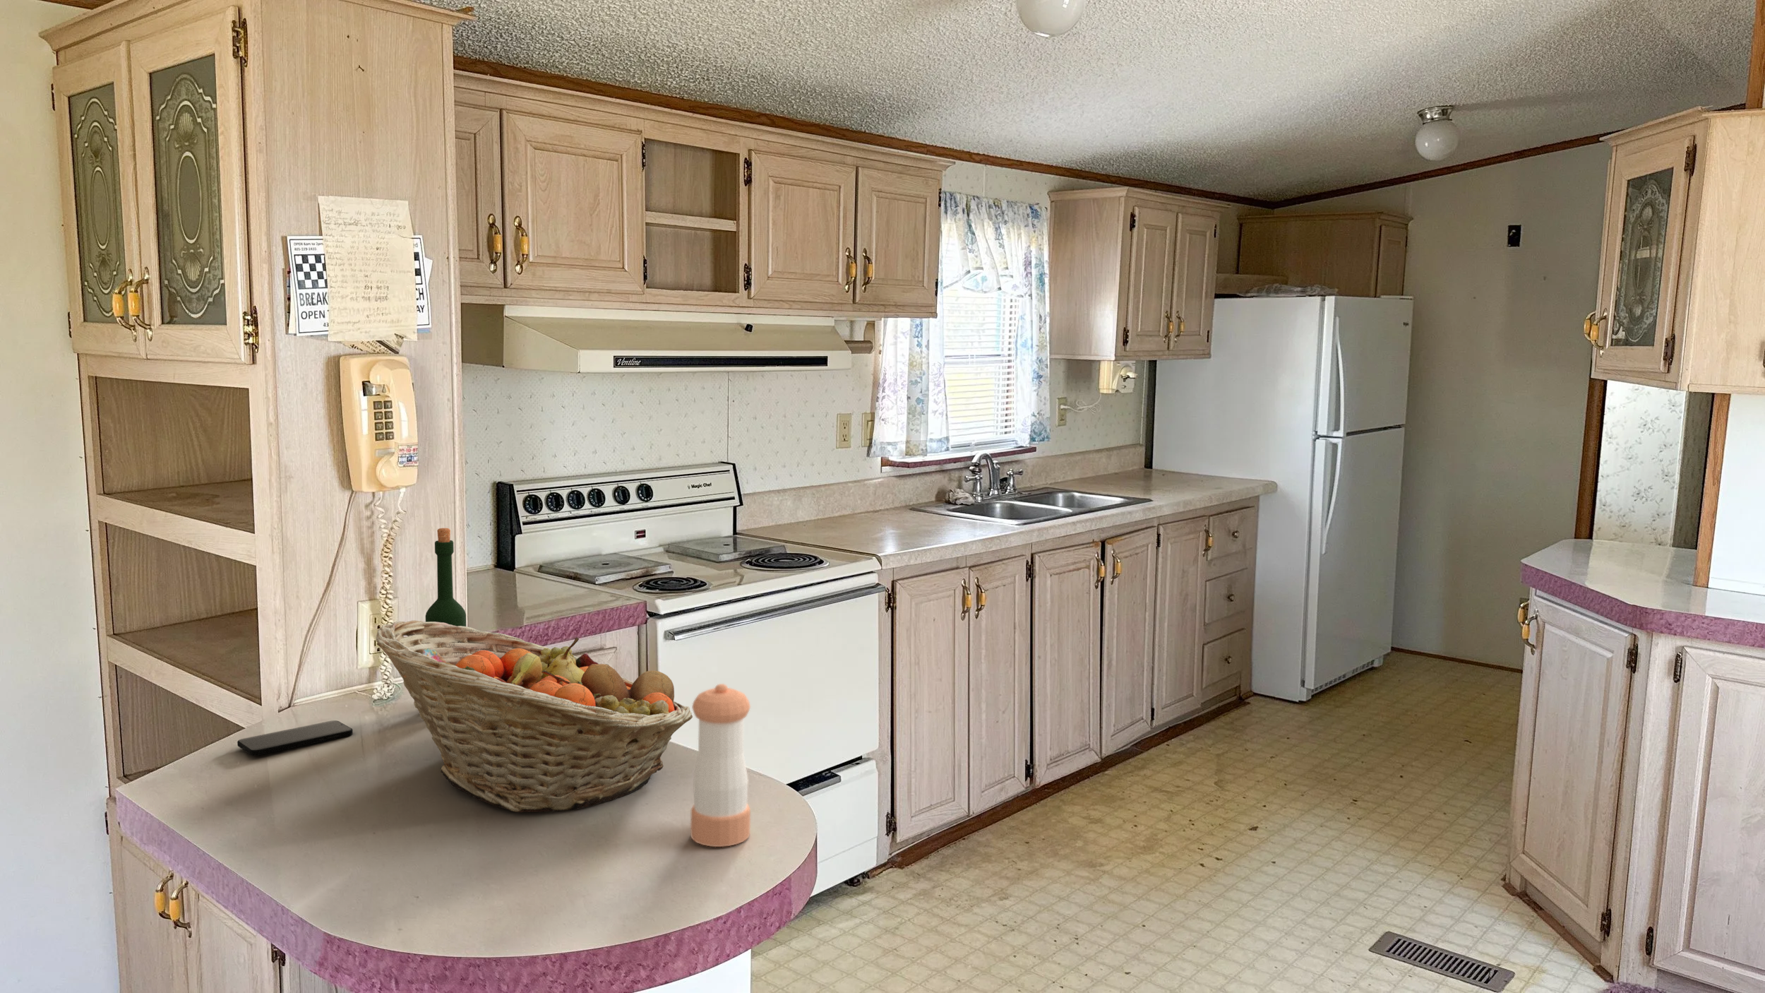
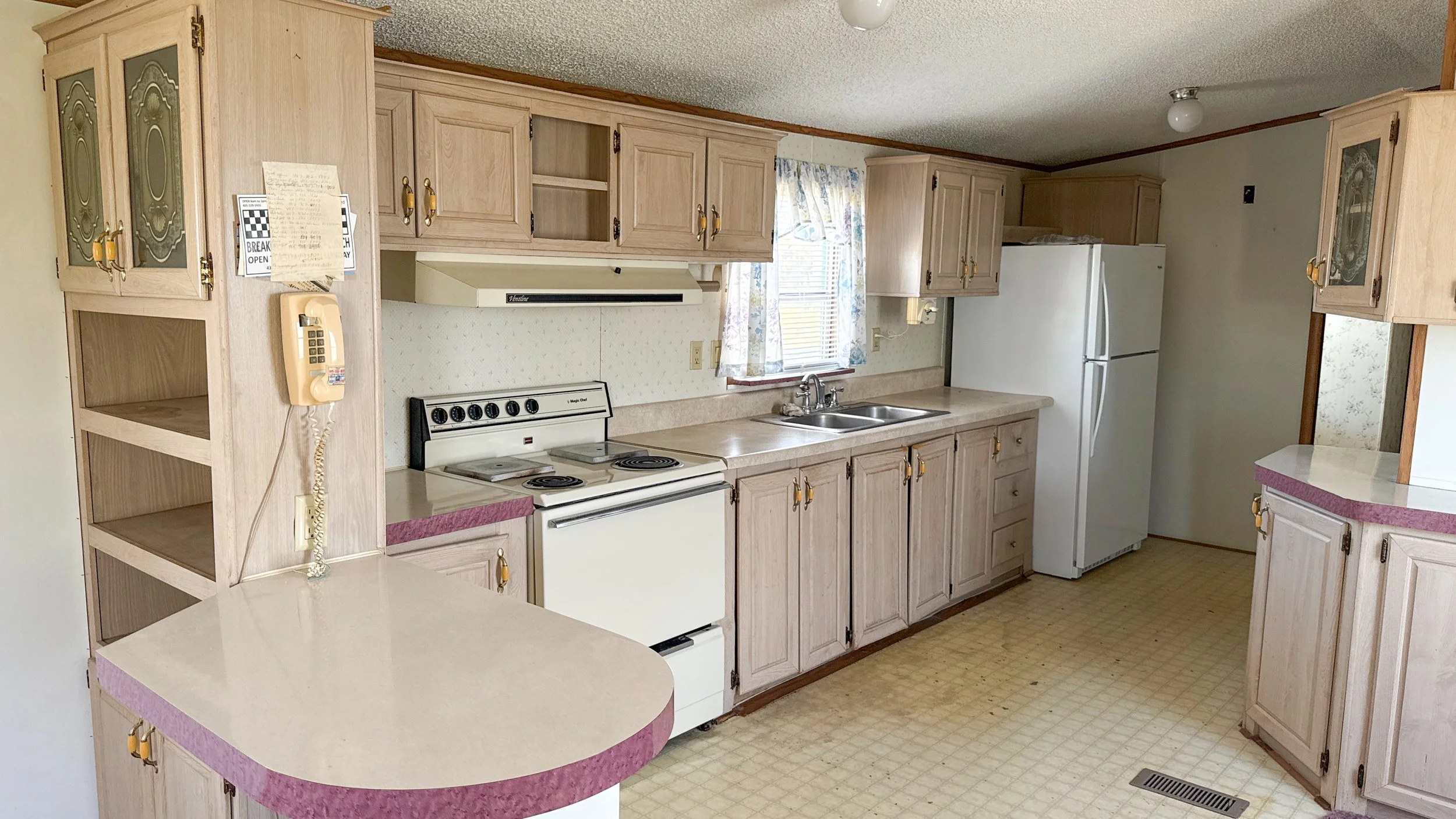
- wine bottle [425,527,467,627]
- fruit basket [376,620,693,812]
- smartphone [236,720,354,757]
- pepper shaker [690,683,752,848]
